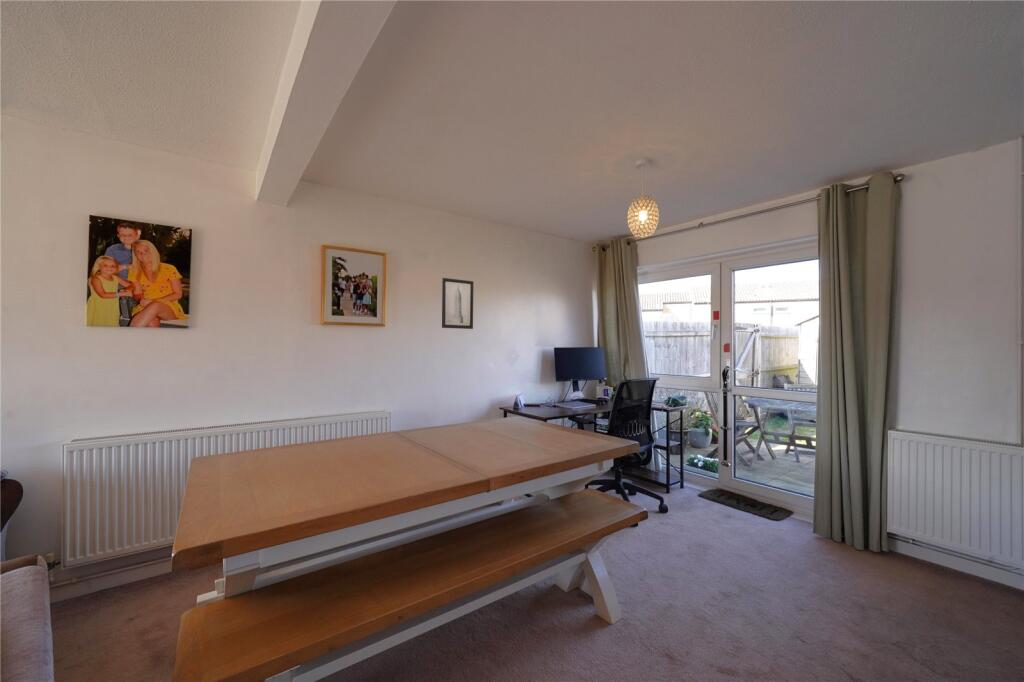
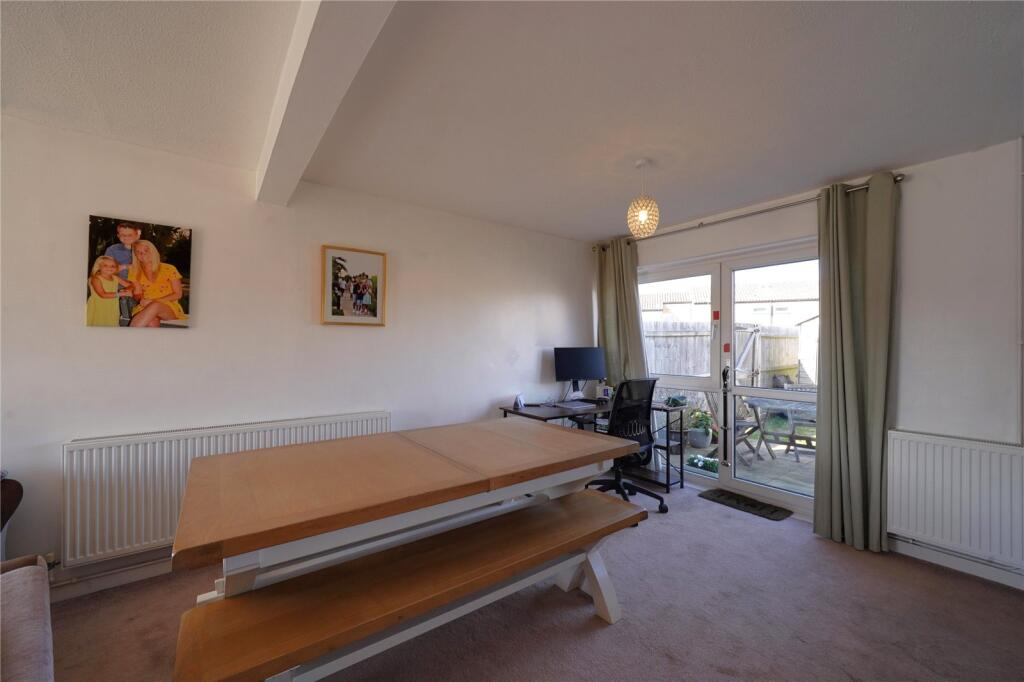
- wall art [441,277,474,330]
